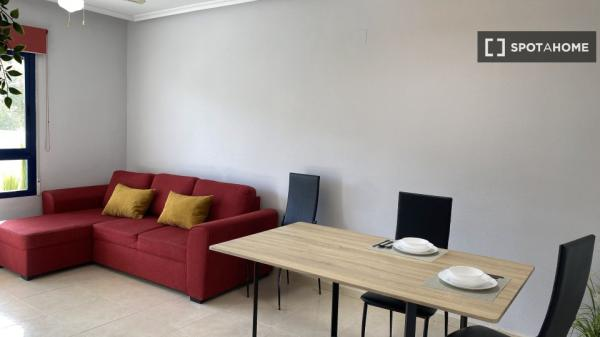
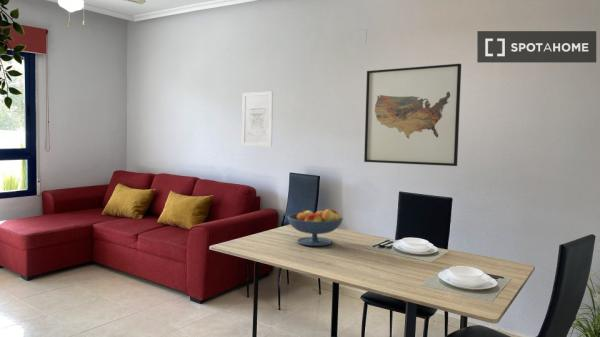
+ wall art [363,63,462,167]
+ fruit bowl [286,208,344,247]
+ wall art [241,91,274,147]
